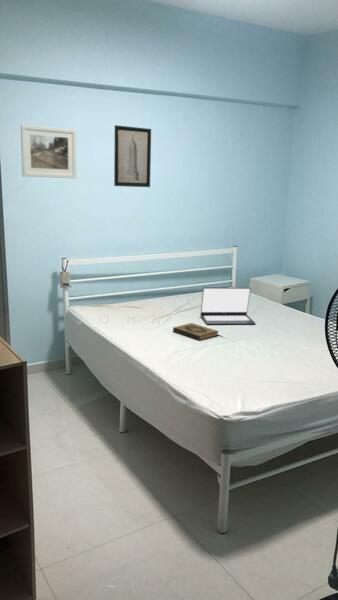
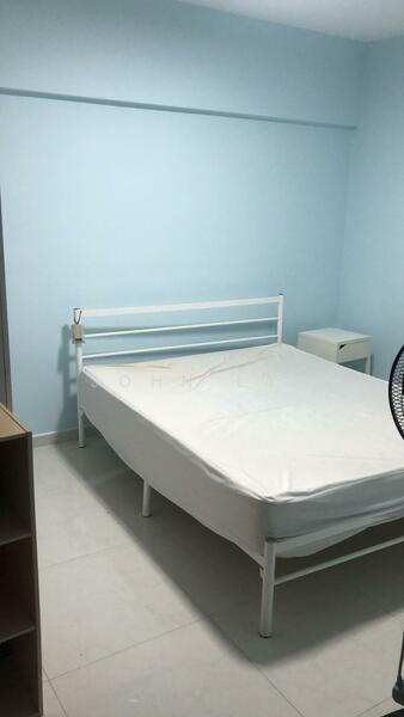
- hardback book [172,322,220,341]
- wall art [113,124,152,188]
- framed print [20,124,77,179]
- laptop [199,286,257,325]
